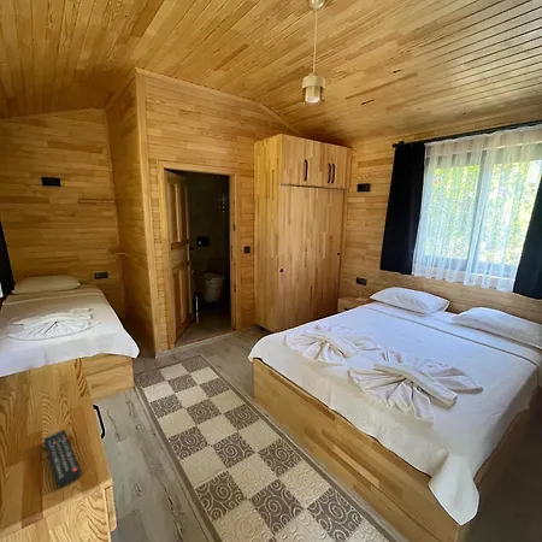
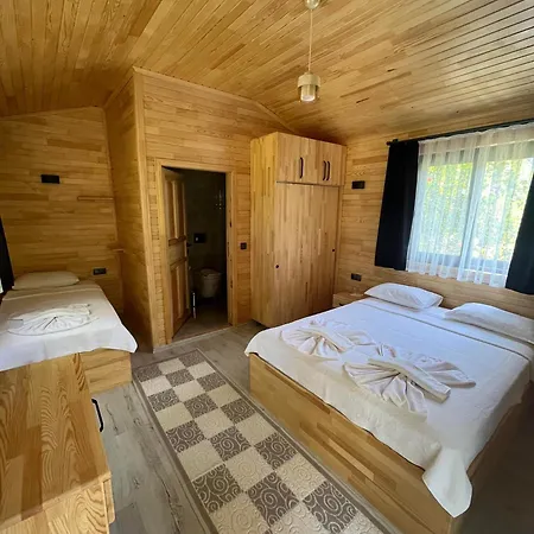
- remote control [42,429,82,489]
